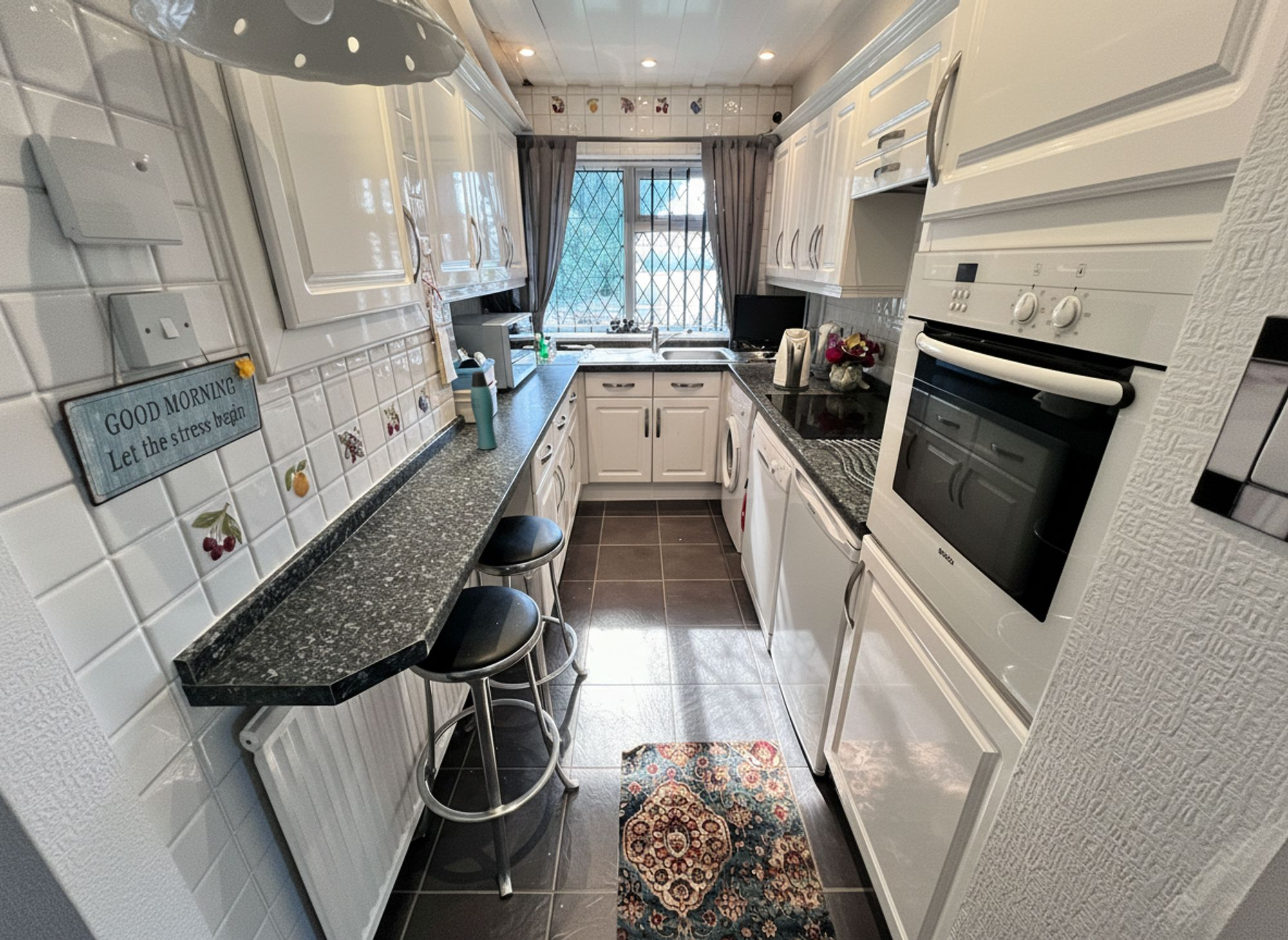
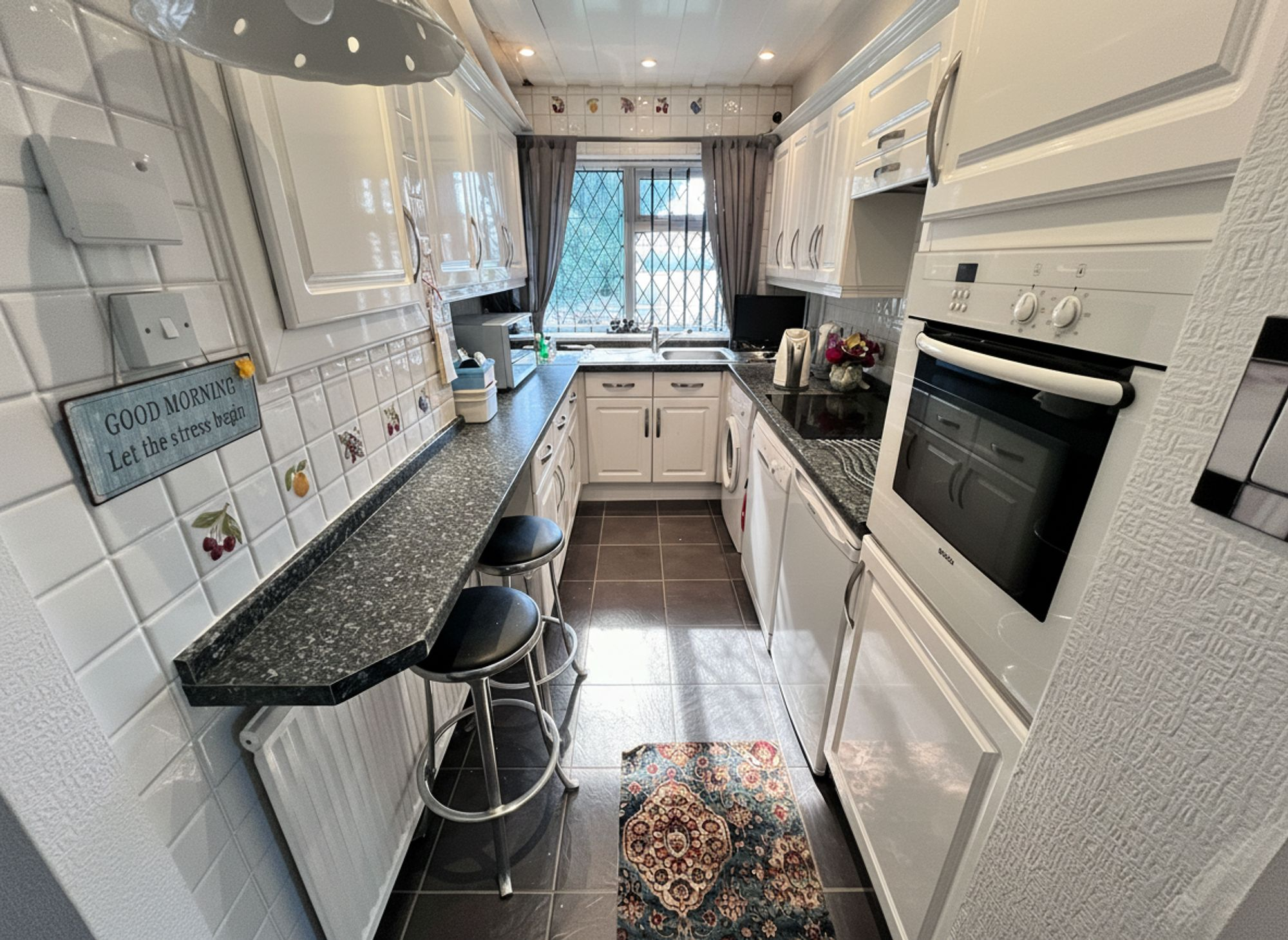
- bottle [470,370,498,450]
